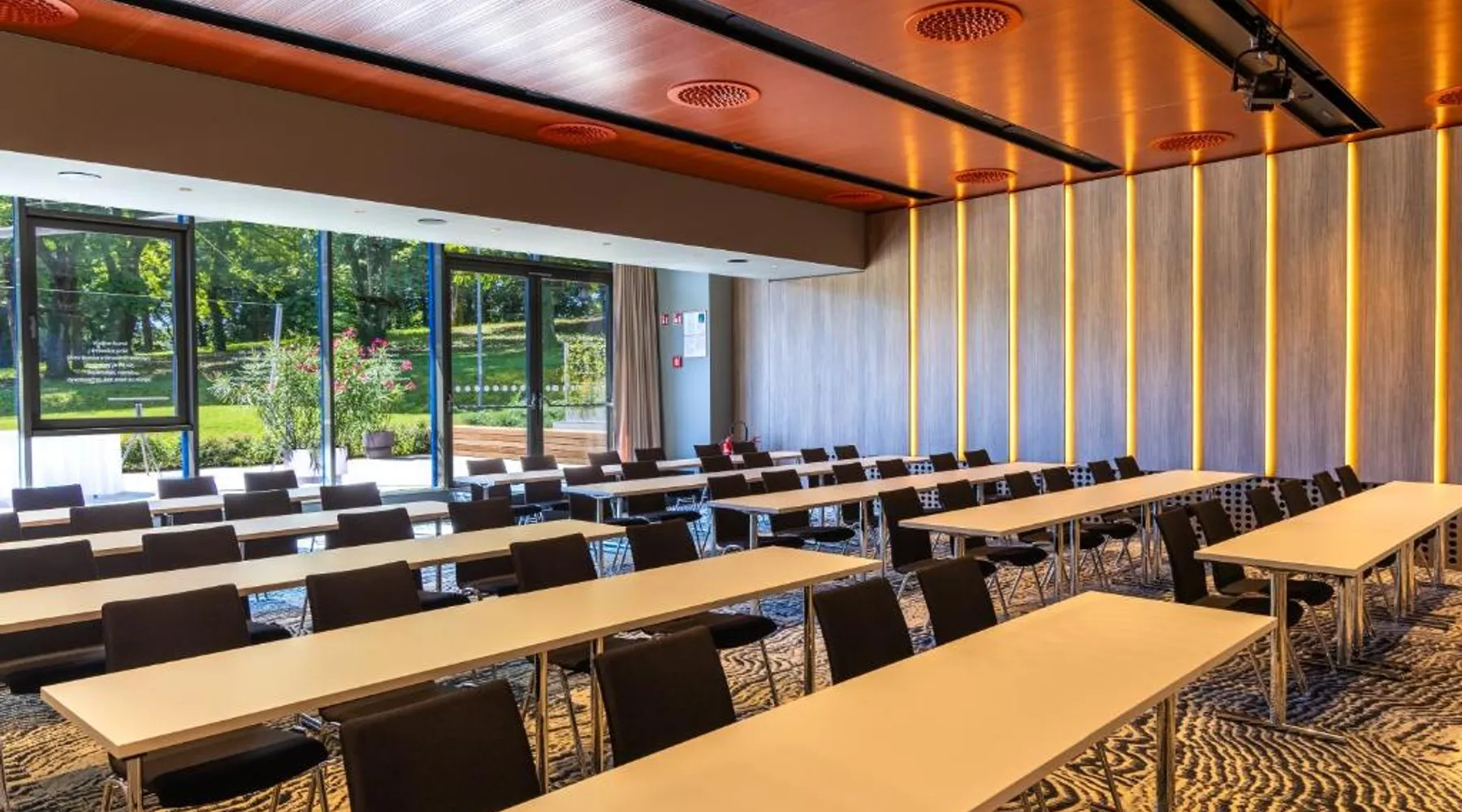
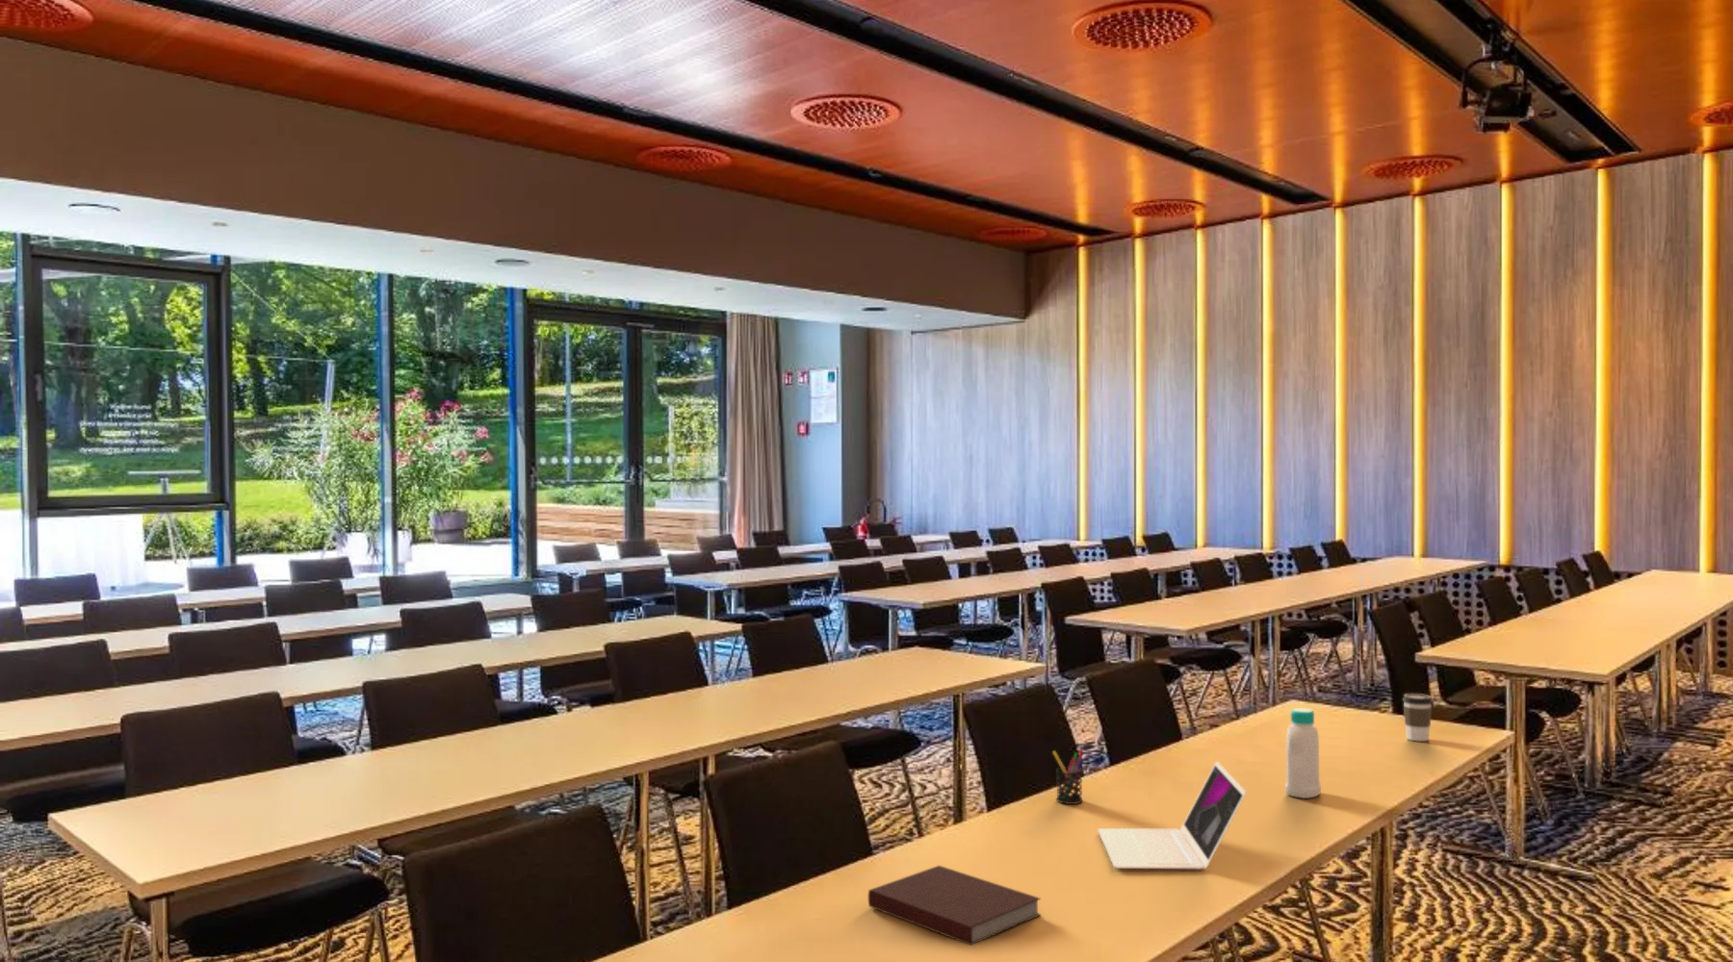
+ bottle [1285,707,1322,800]
+ notebook [868,865,1042,947]
+ laptop [1096,759,1247,870]
+ pen holder [1051,749,1085,806]
+ coffee cup [1402,693,1433,743]
